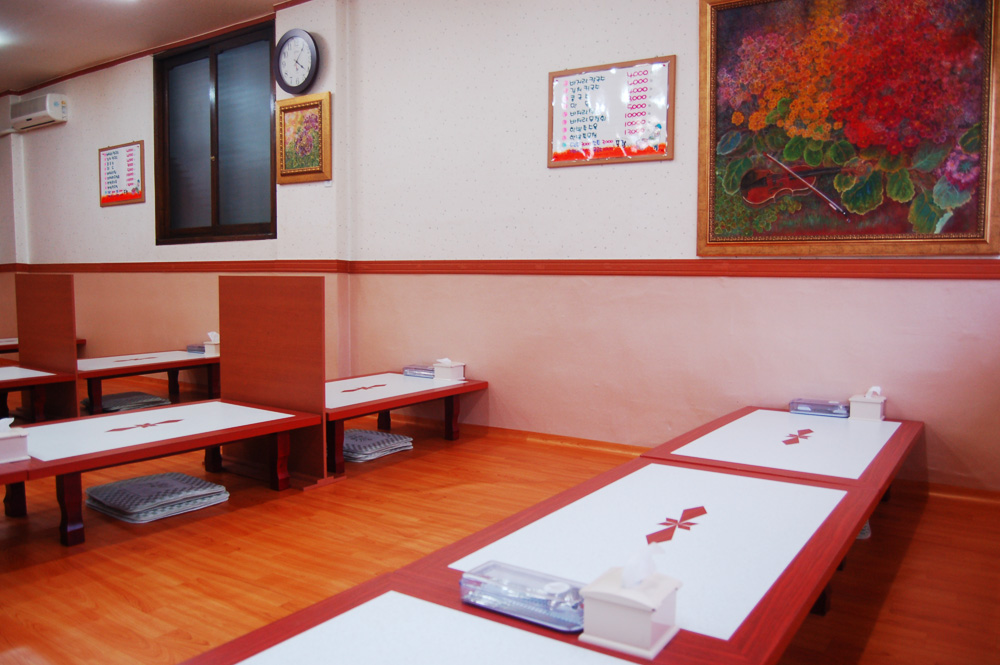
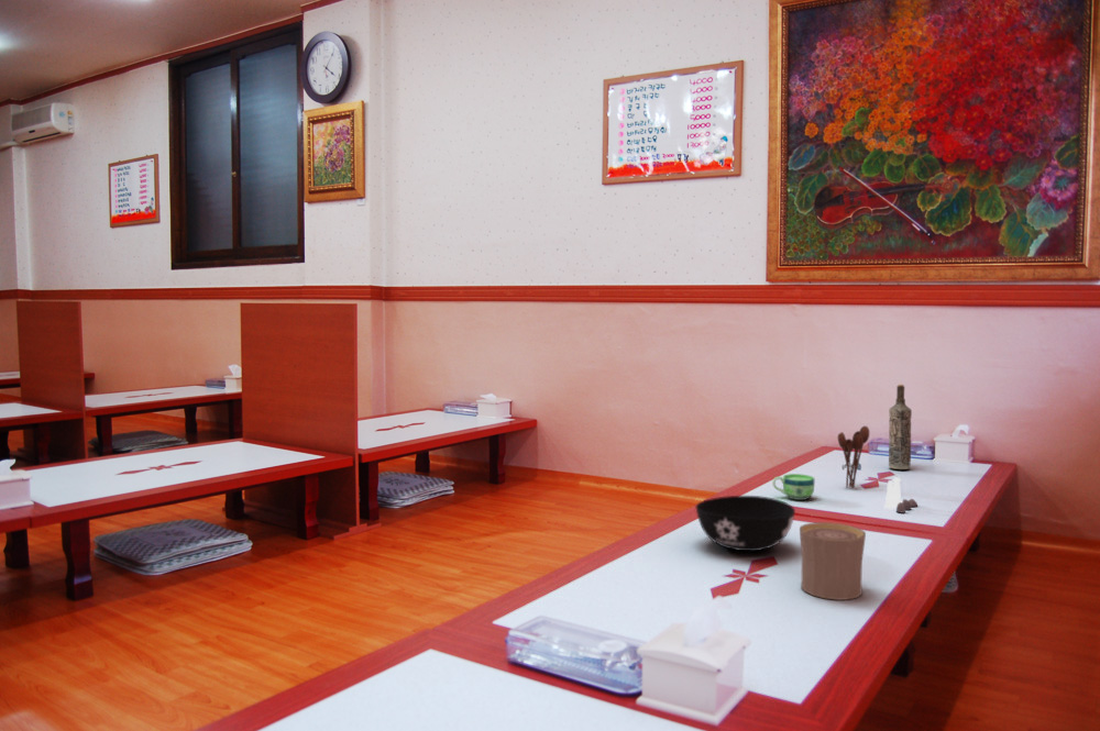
+ salt and pepper shaker set [882,476,919,514]
+ bowl [694,495,796,552]
+ utensil holder [837,425,870,489]
+ bottle [888,384,913,470]
+ cup [771,473,815,501]
+ cup [799,521,867,600]
